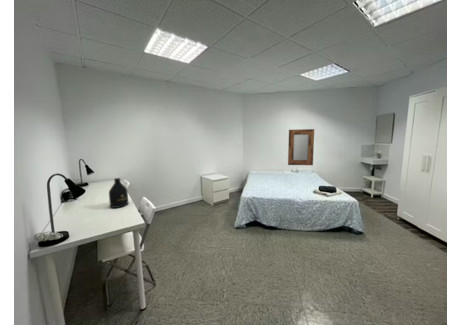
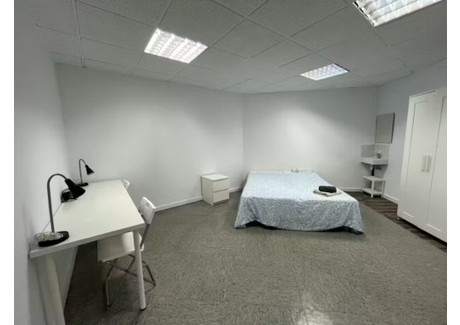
- home mirror [287,128,315,166]
- bottle [108,177,129,209]
